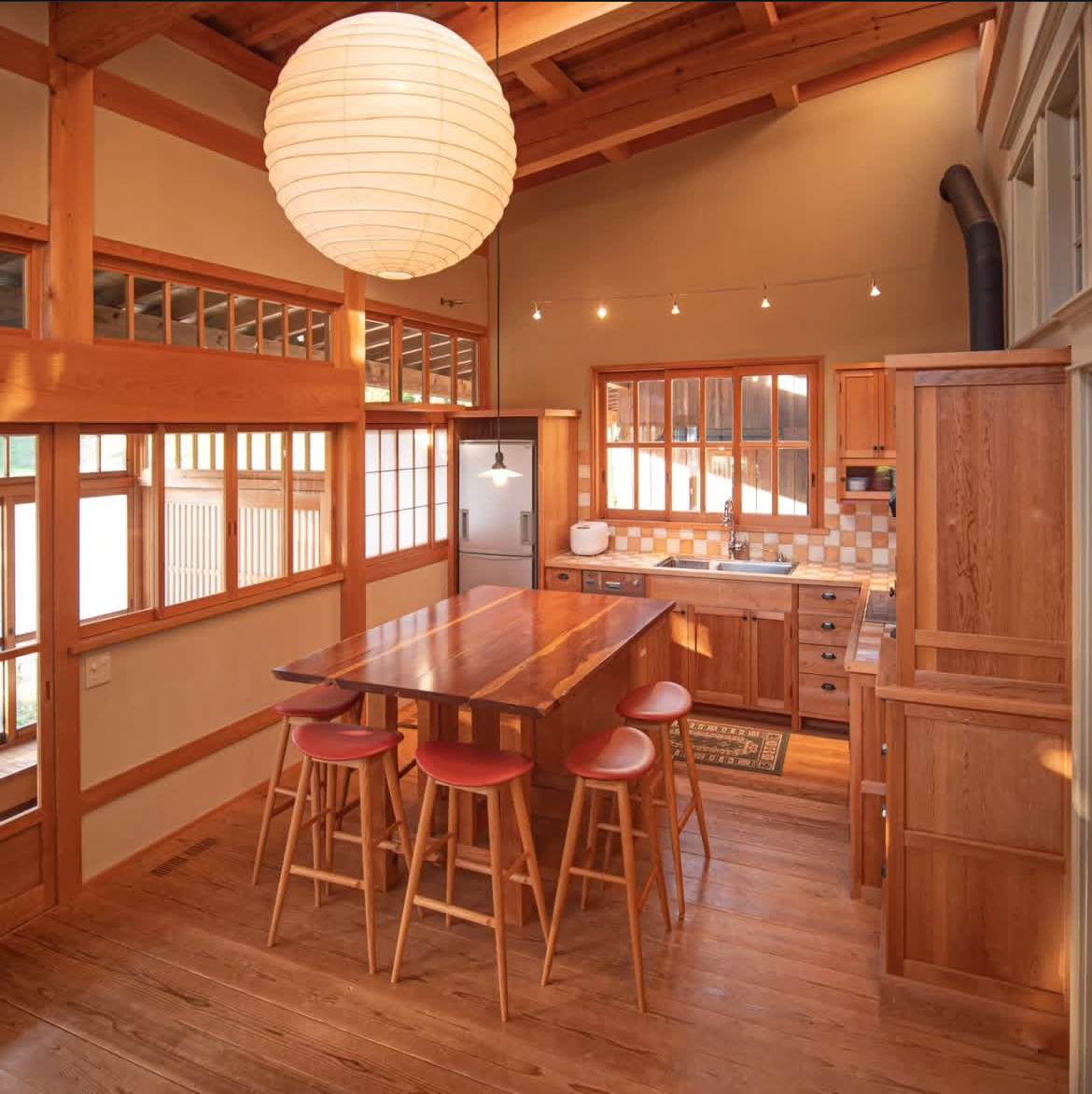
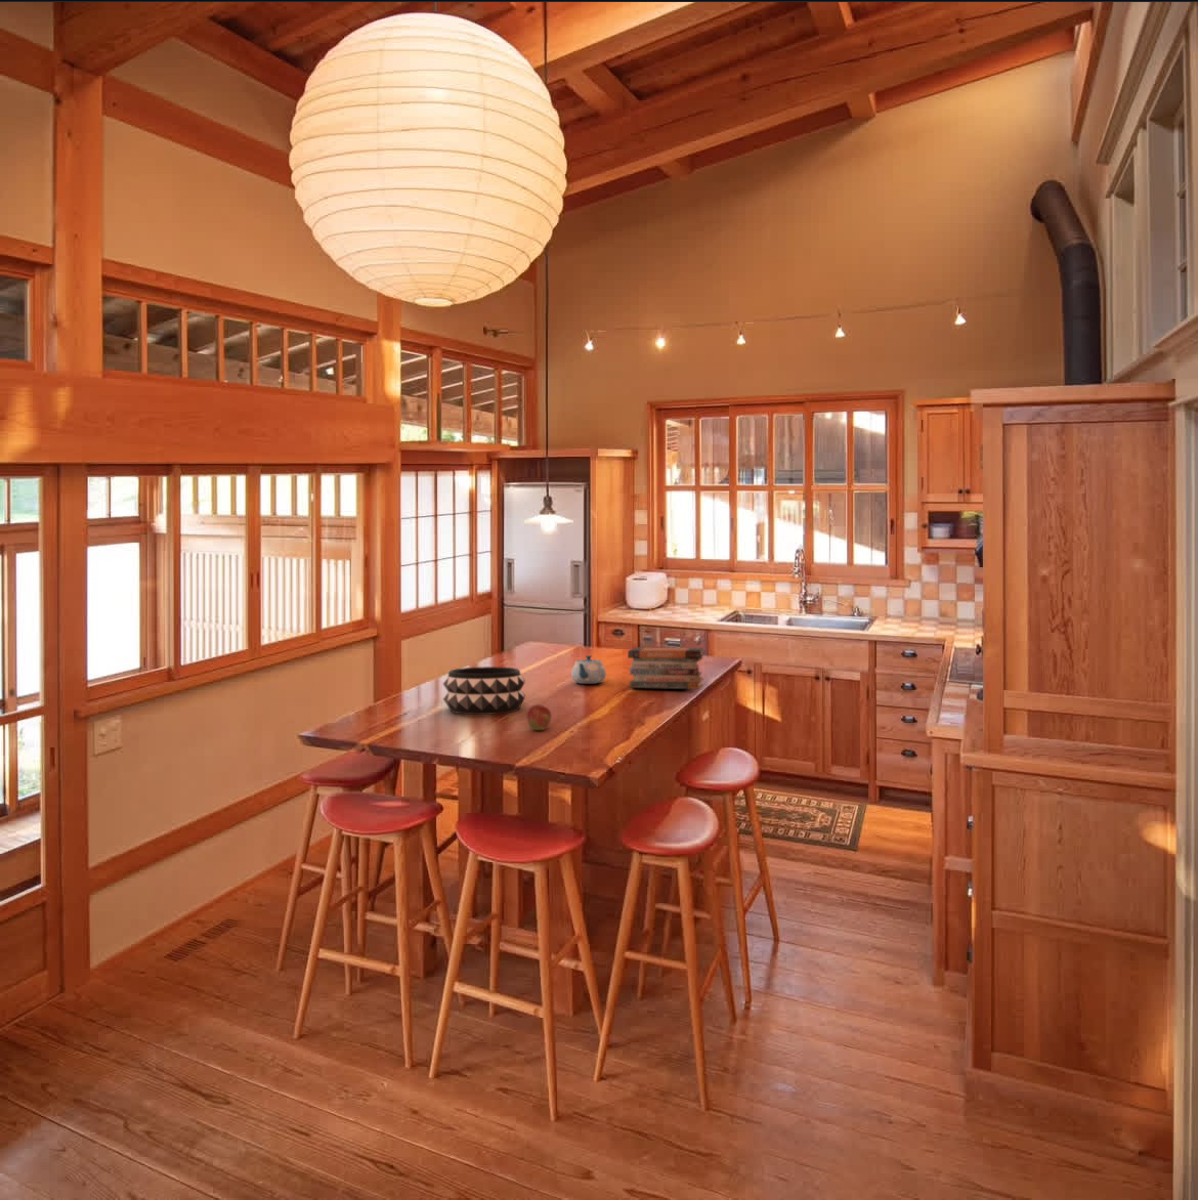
+ decorative bowl [442,666,527,715]
+ chinaware [570,654,607,684]
+ book stack [626,647,704,690]
+ fruit [525,703,552,731]
